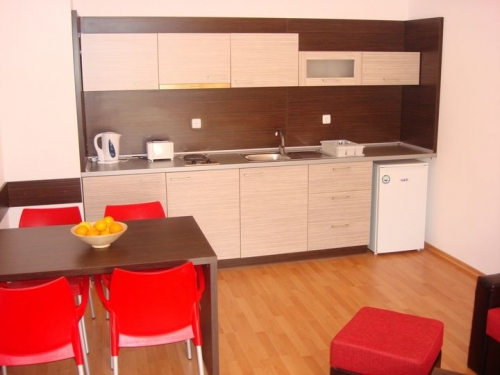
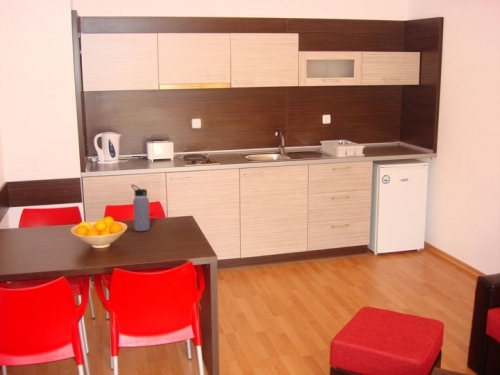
+ water bottle [130,184,151,232]
